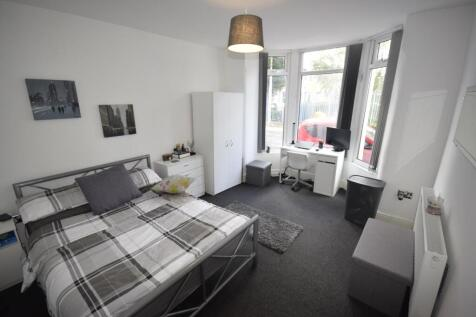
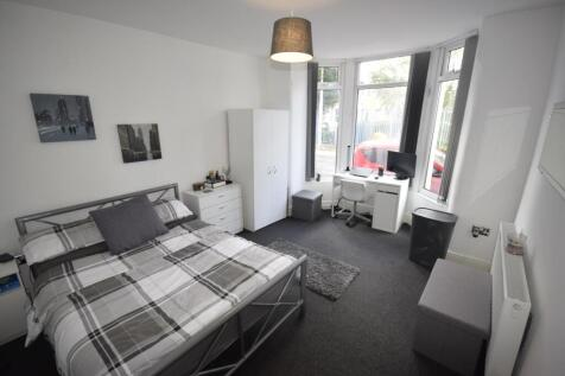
- decorative pillow [150,174,197,194]
